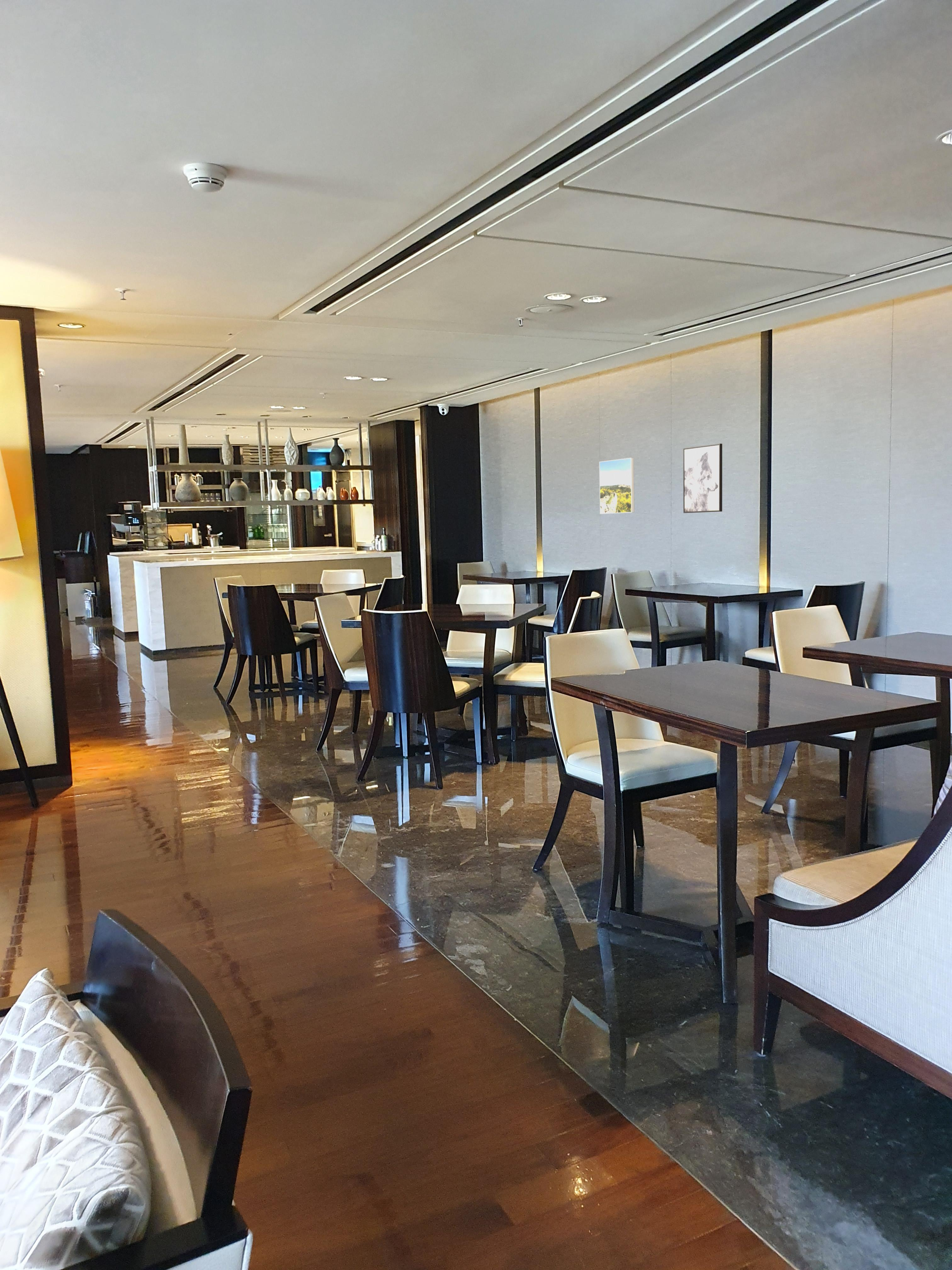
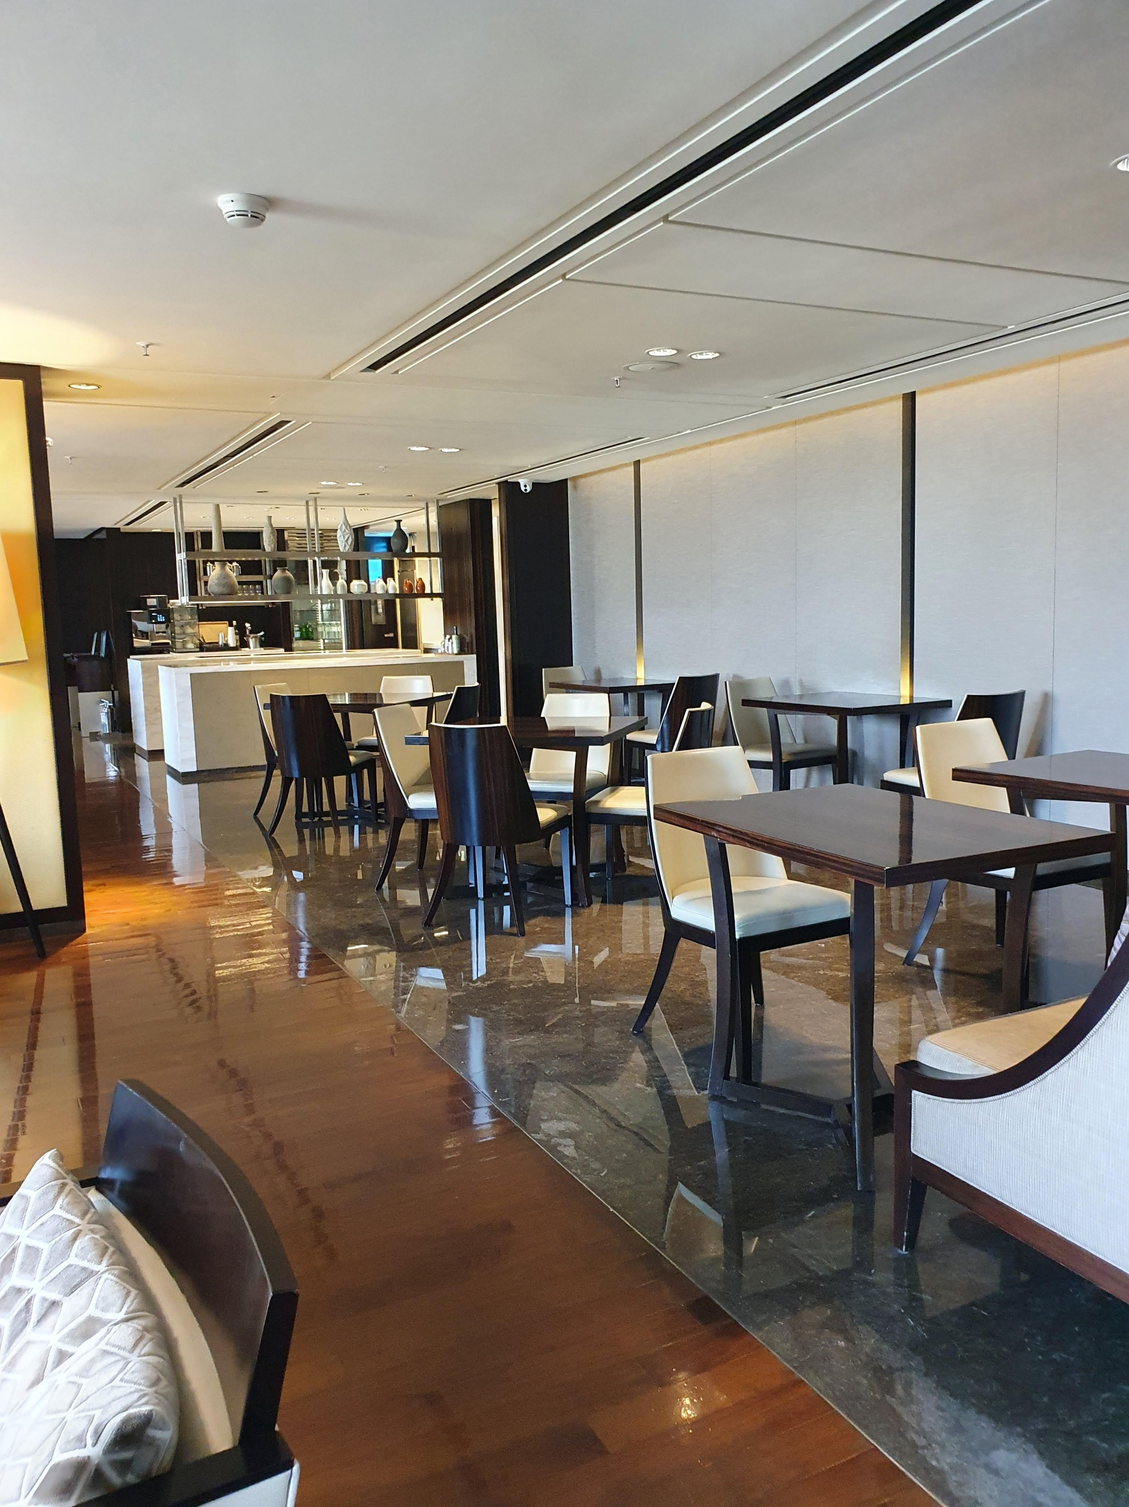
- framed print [599,457,635,514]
- wall art [683,443,722,513]
